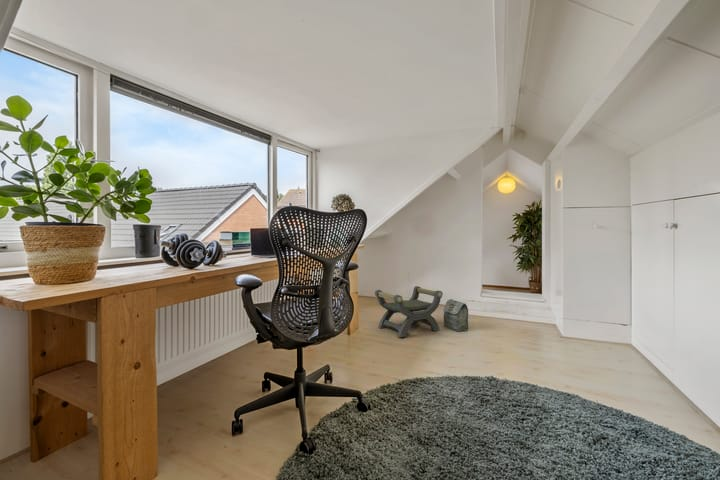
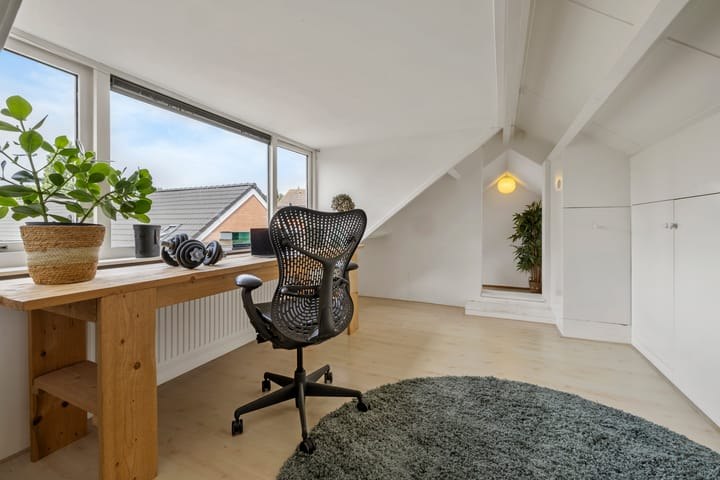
- bag [443,298,469,332]
- stool [374,285,444,339]
